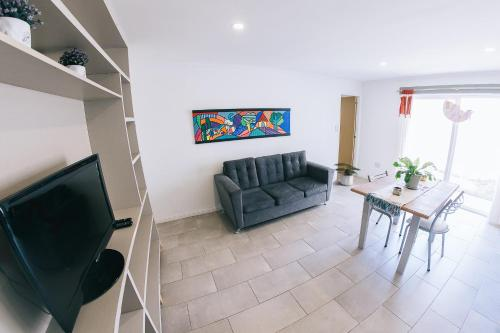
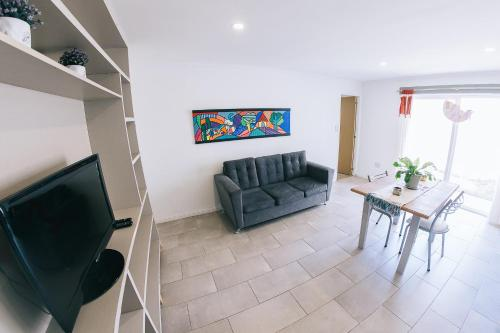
- potted plant [334,162,362,187]
